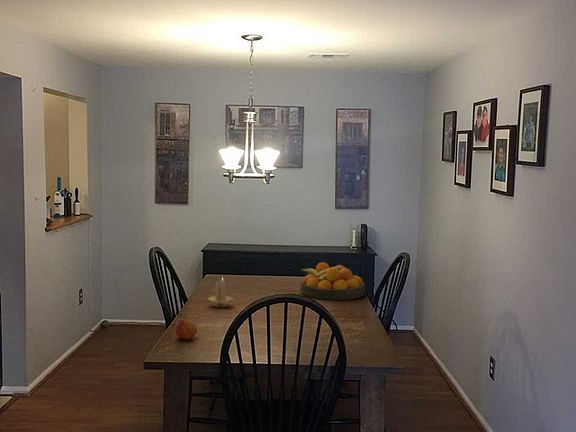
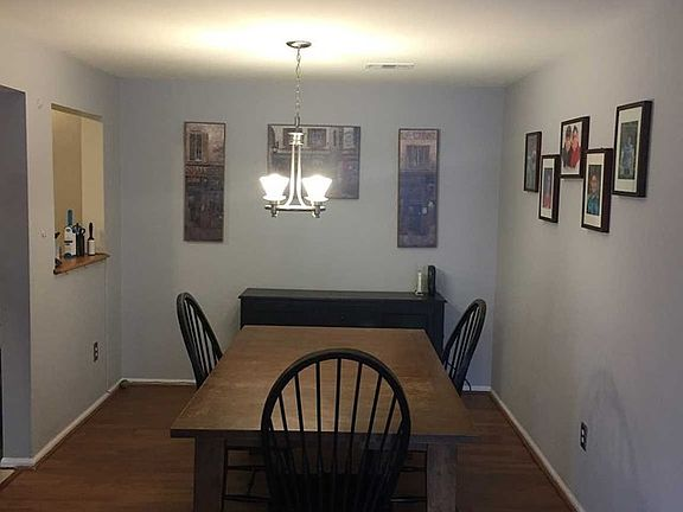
- fruit [175,318,198,340]
- candle holder [207,276,234,308]
- fruit bowl [300,261,366,301]
